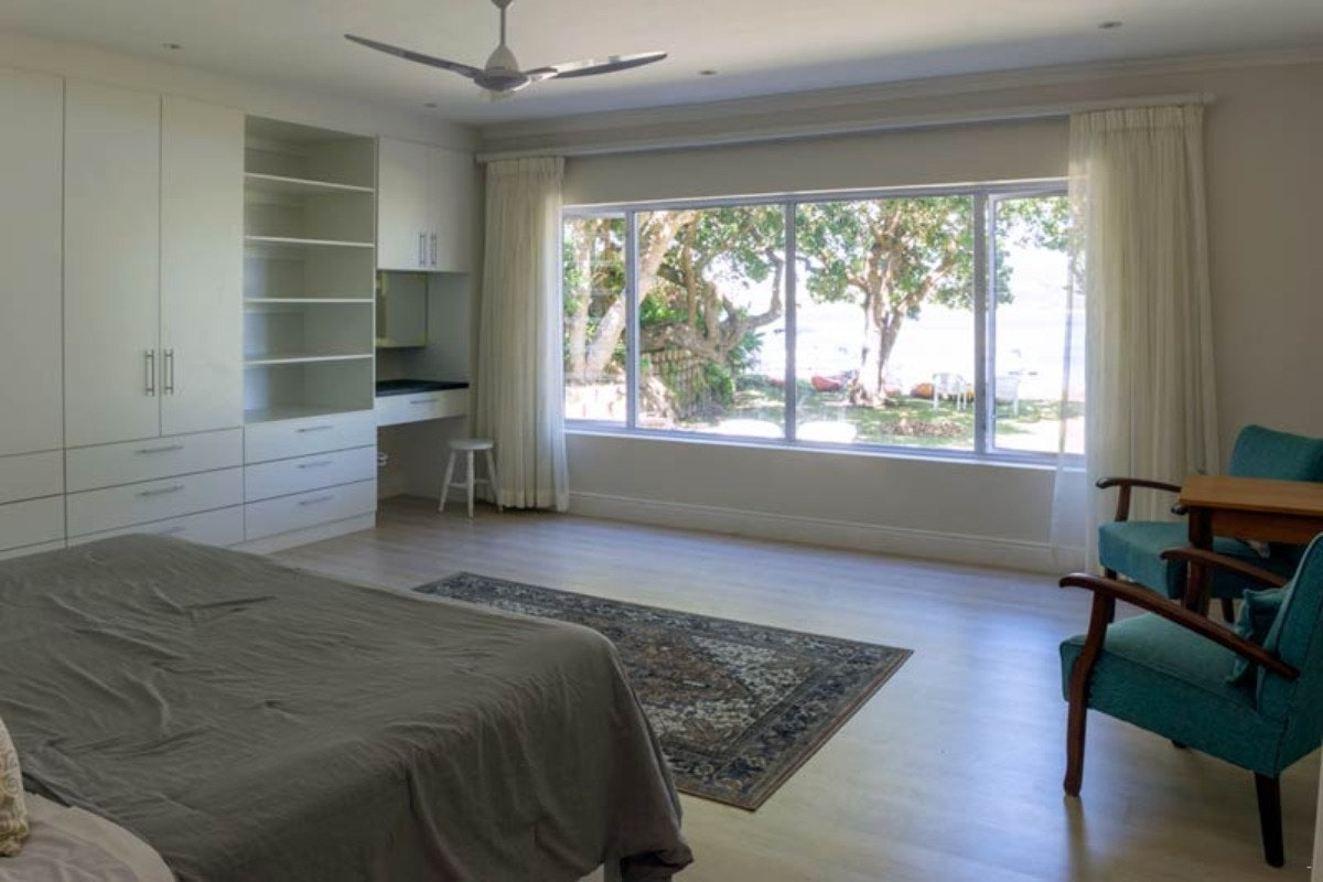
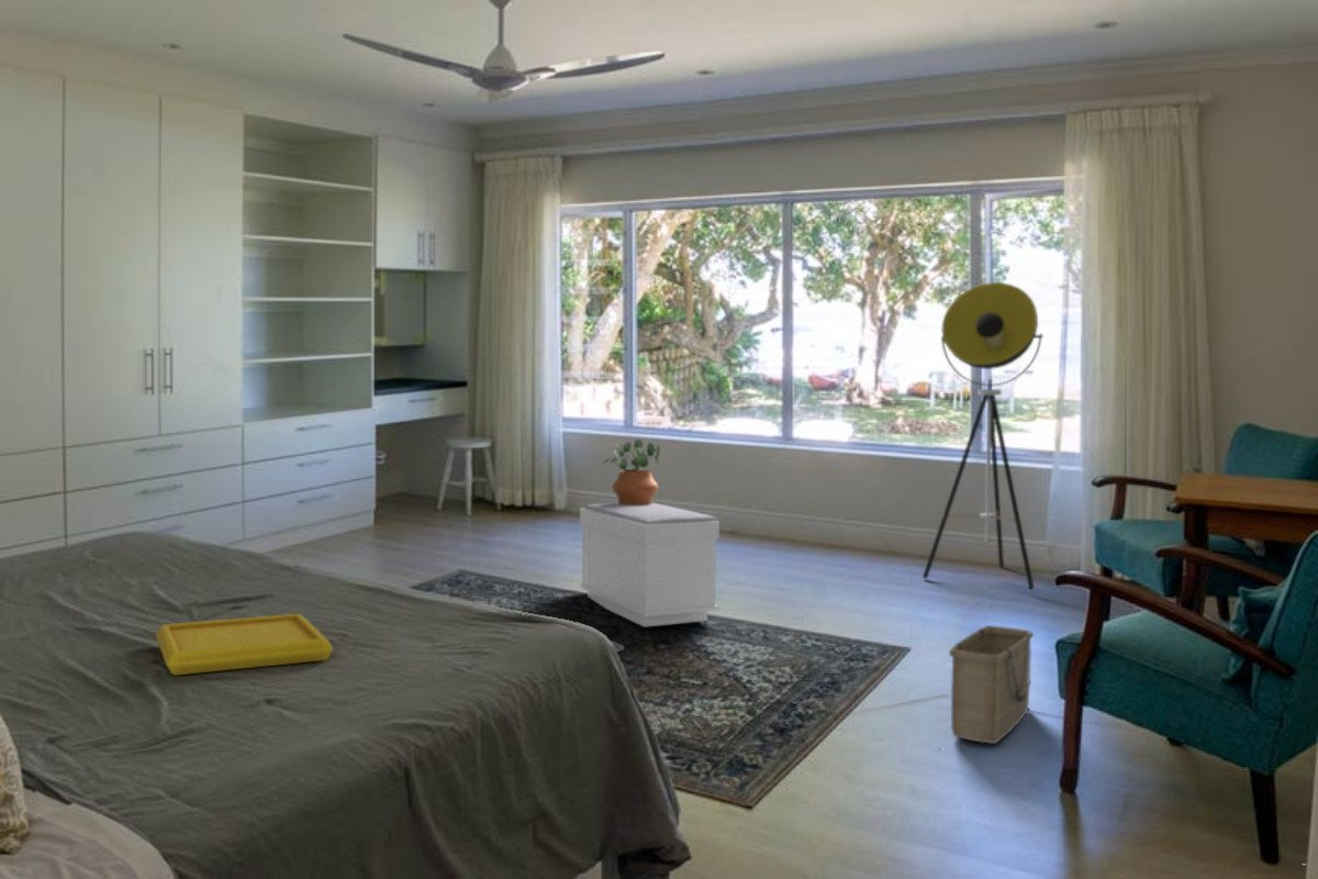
+ floor lamp [922,281,1045,590]
+ serving tray [155,613,334,677]
+ potted plant [601,438,661,504]
+ bench [579,502,721,628]
+ basket [948,624,1035,745]
